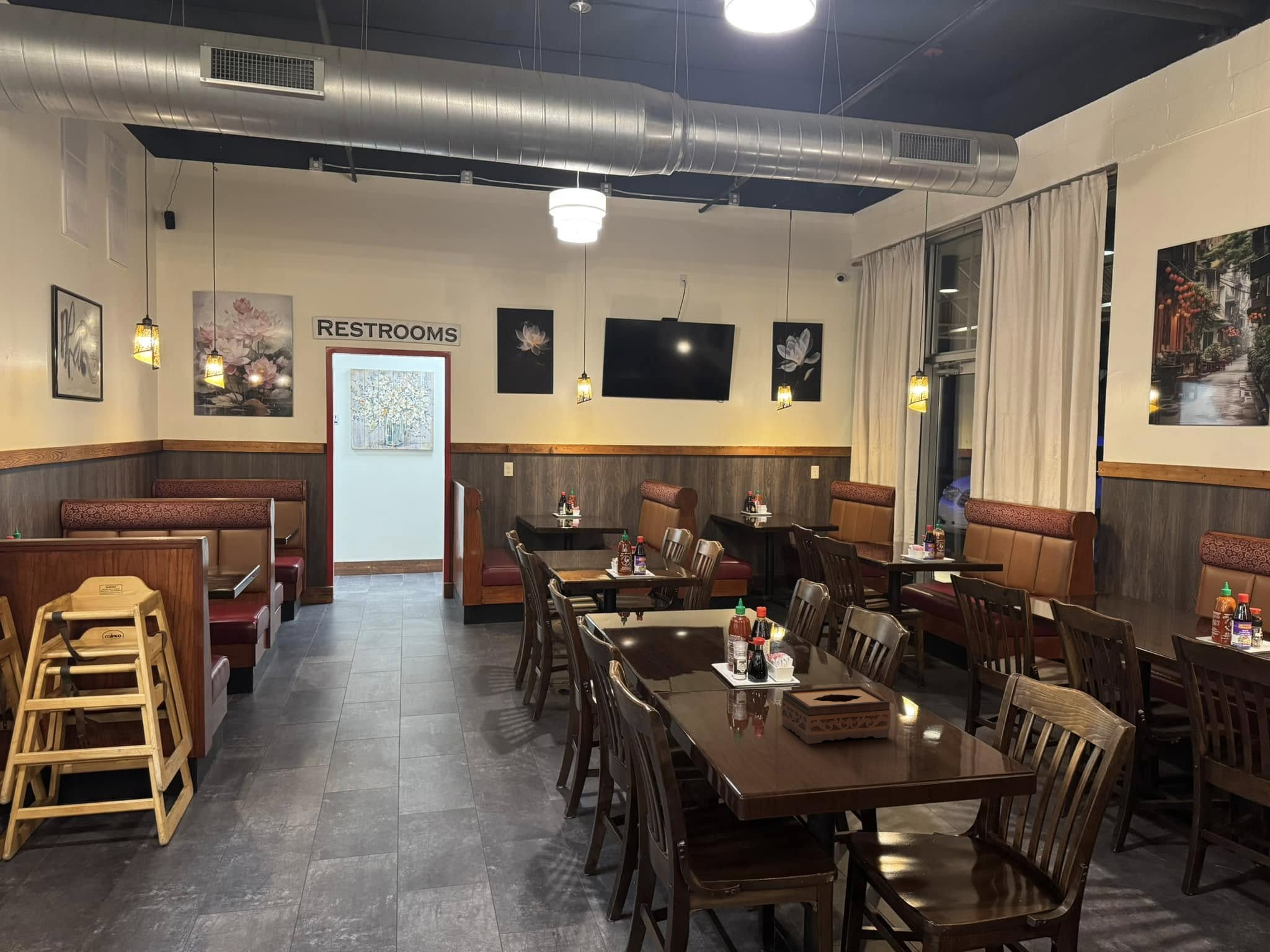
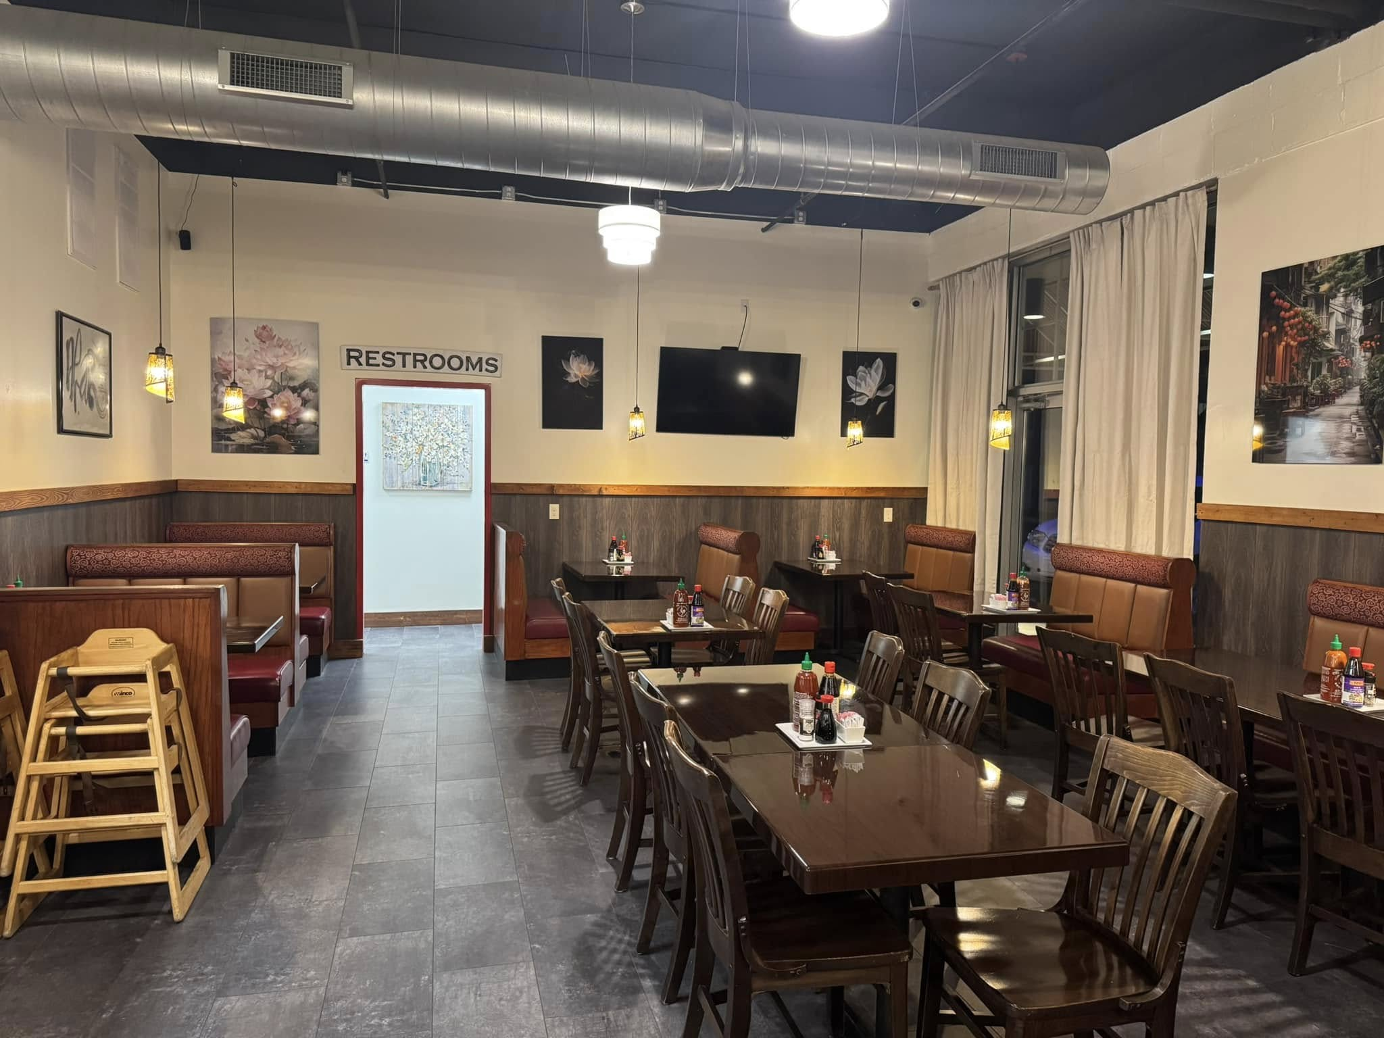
- tissue box [781,685,891,744]
